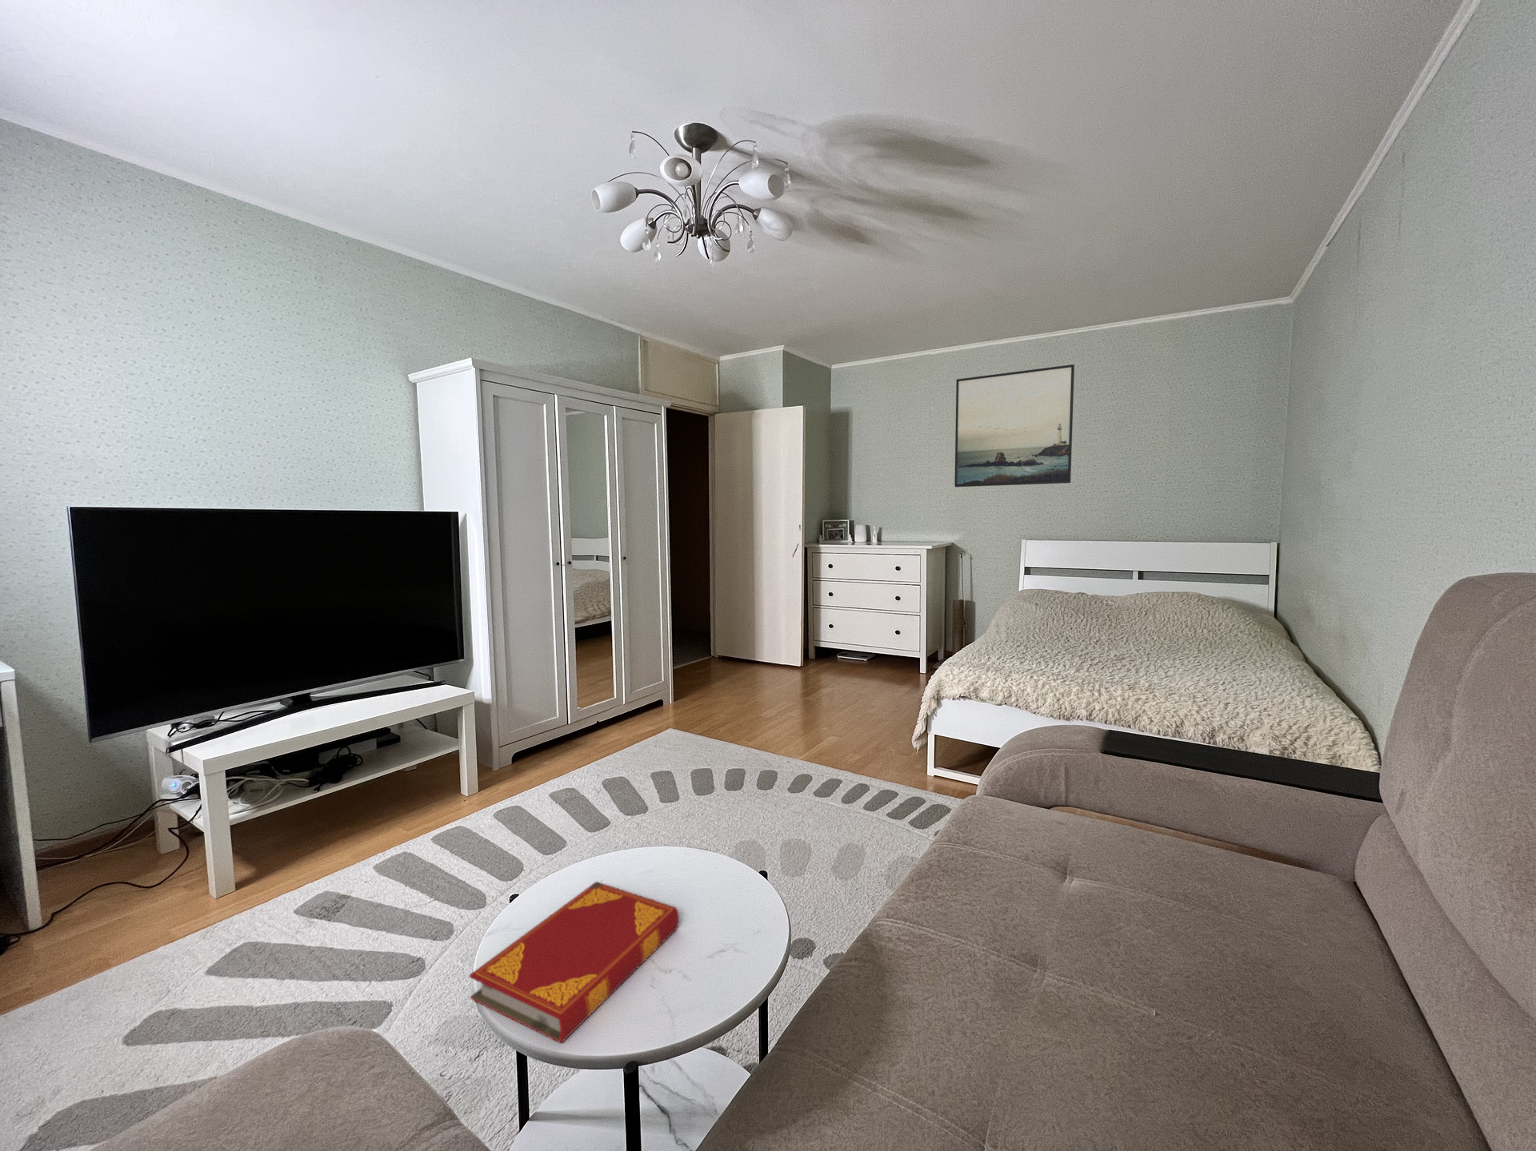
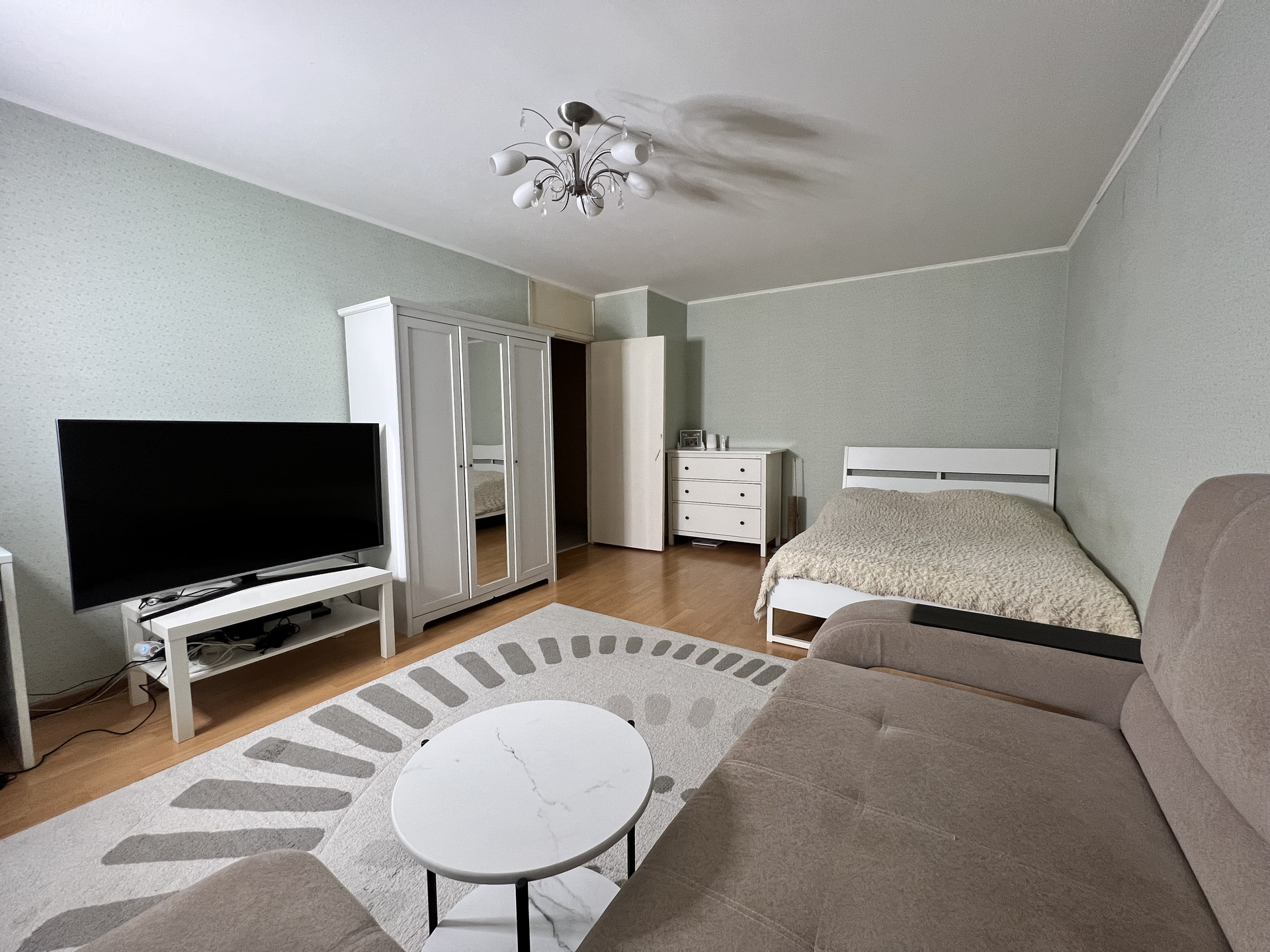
- hardback book [468,881,680,1043]
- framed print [953,364,1075,487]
